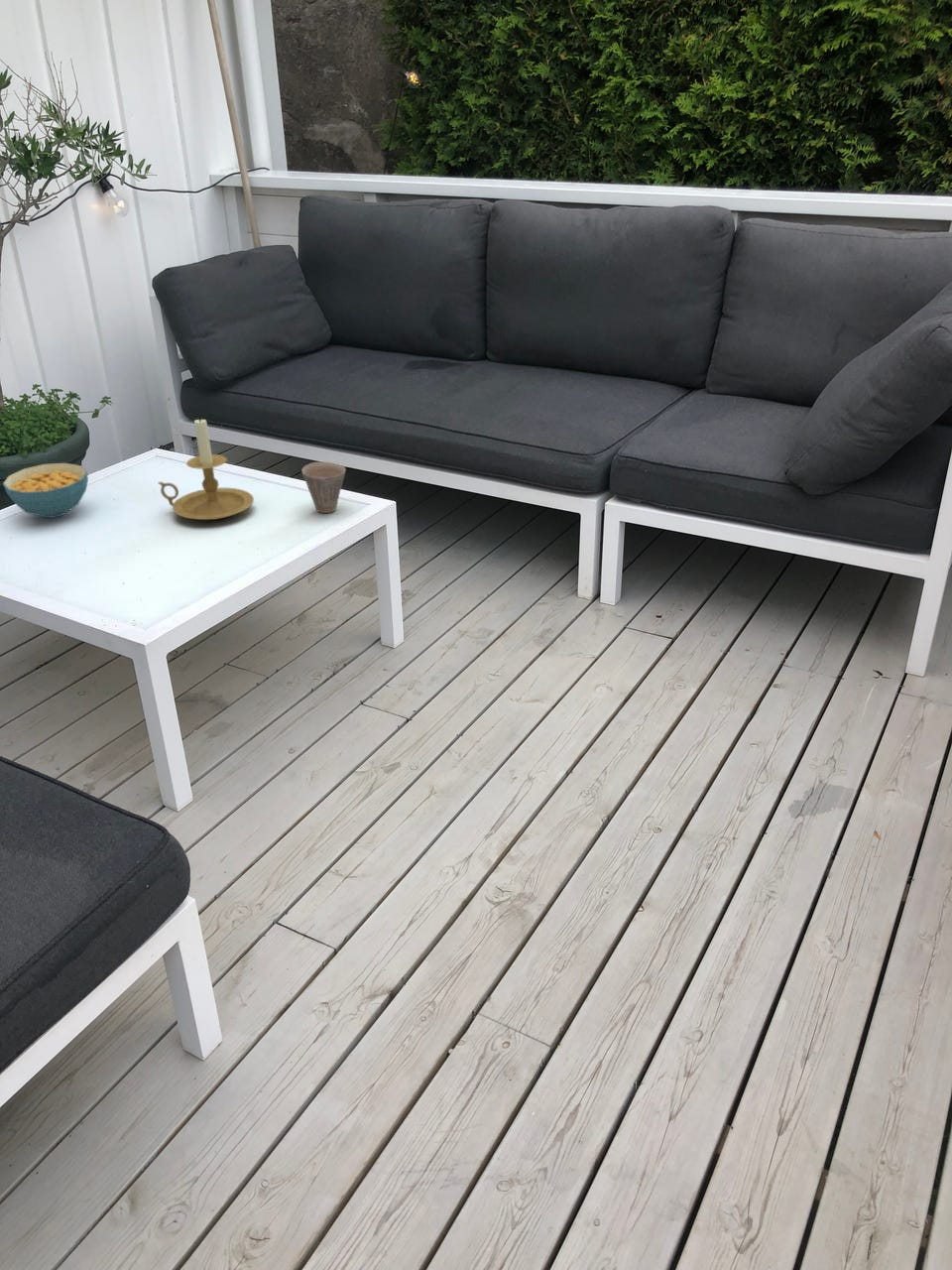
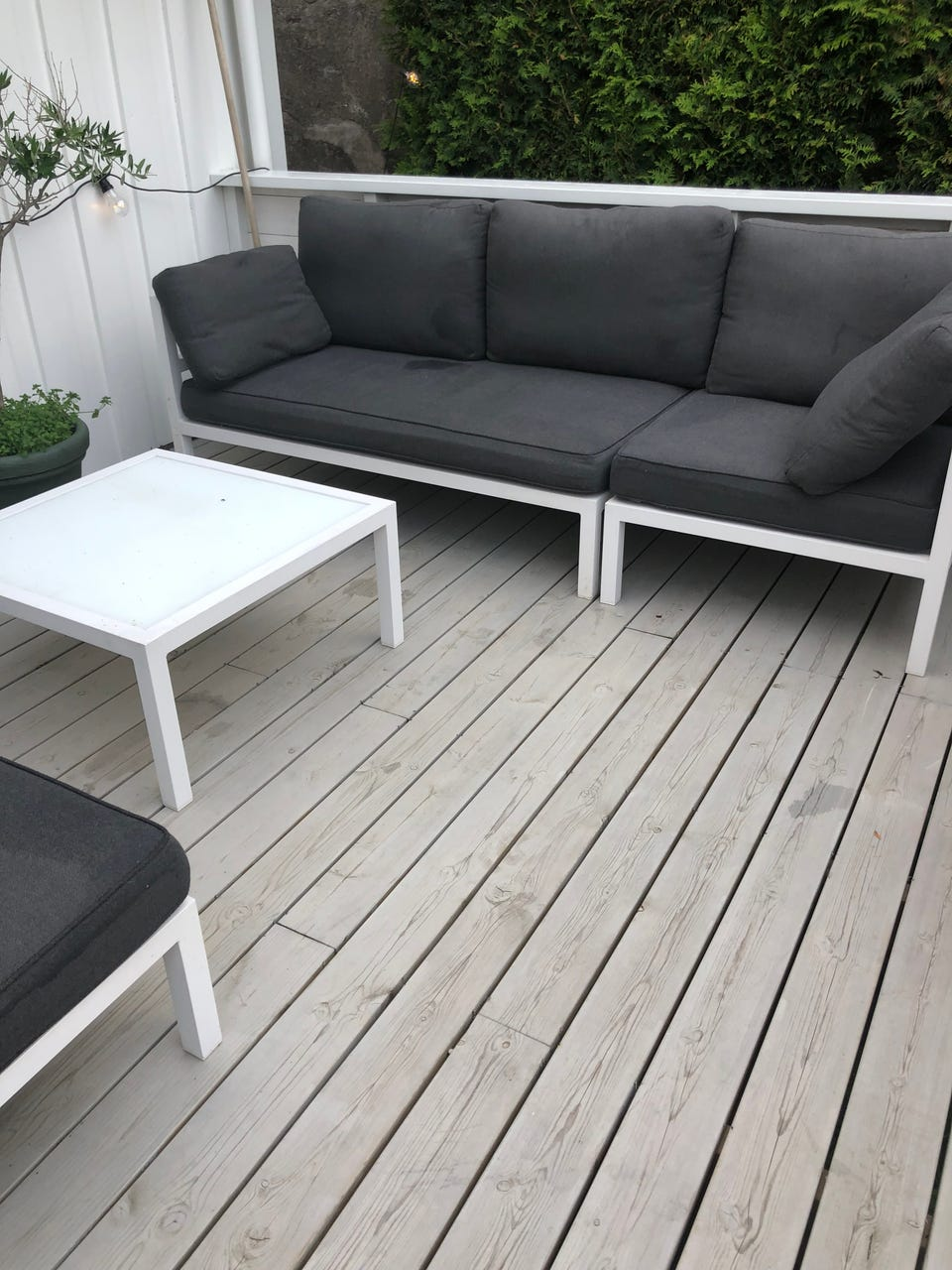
- candle holder [157,415,255,521]
- cereal bowl [2,462,89,519]
- cup [300,460,347,514]
